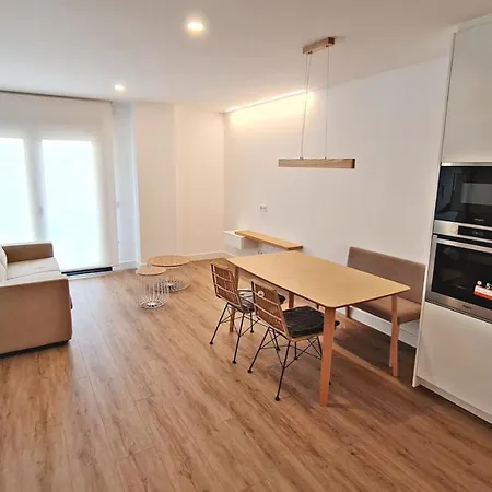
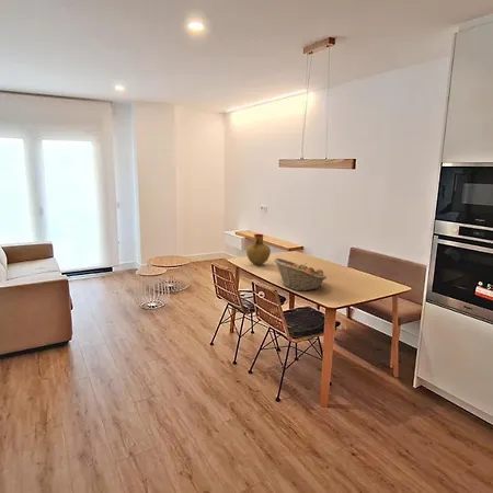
+ fruit basket [273,257,328,291]
+ vase [245,233,272,266]
